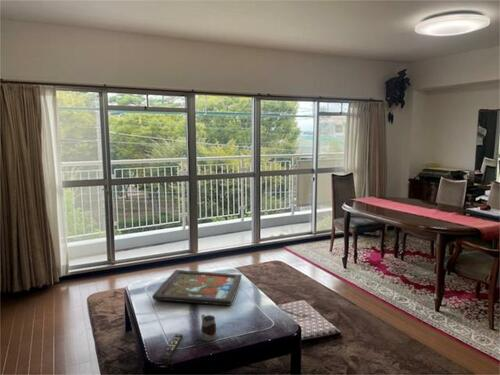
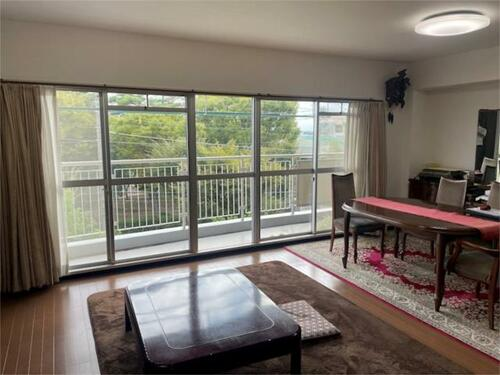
- framed painting [151,269,243,306]
- remote control [160,333,184,363]
- mug [199,313,218,342]
